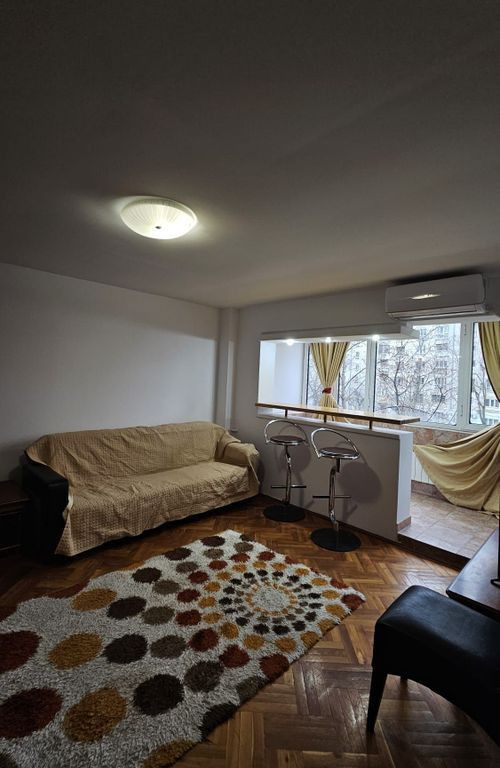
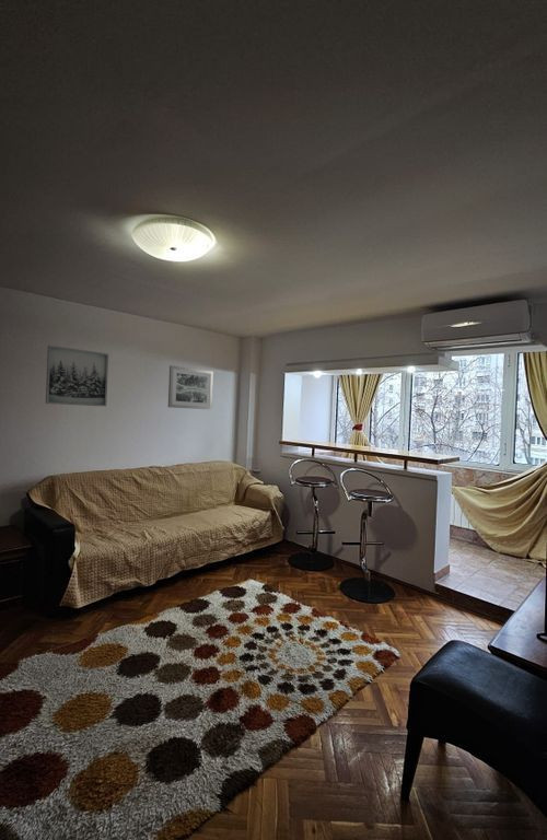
+ wall art [167,364,214,410]
+ wall art [45,345,109,407]
